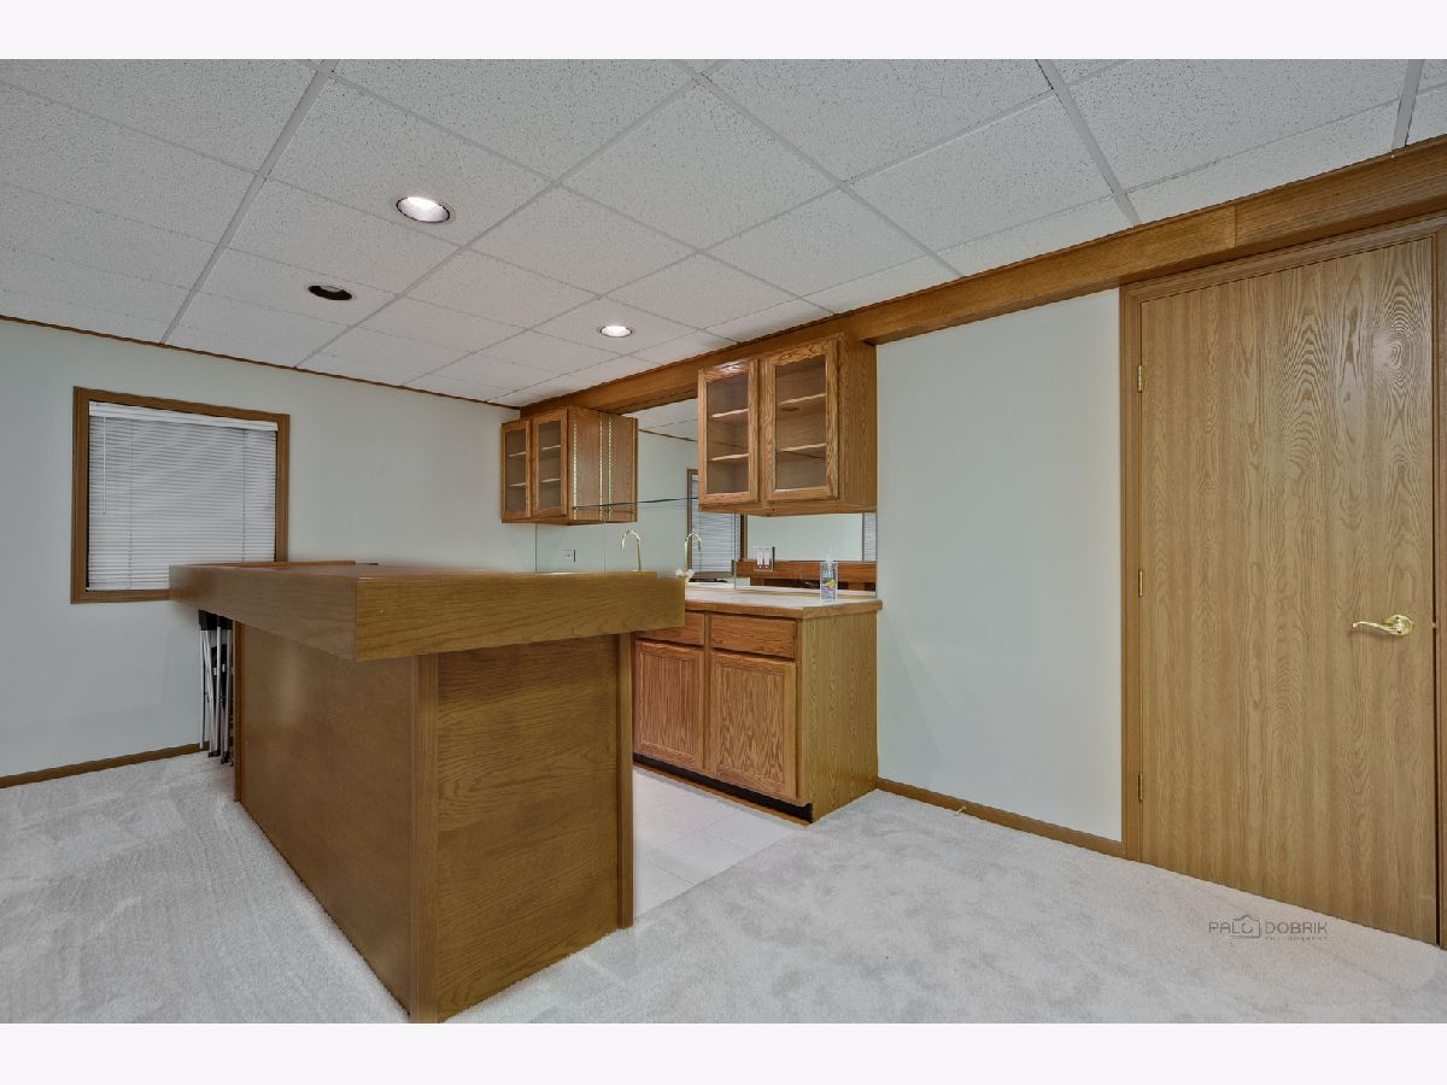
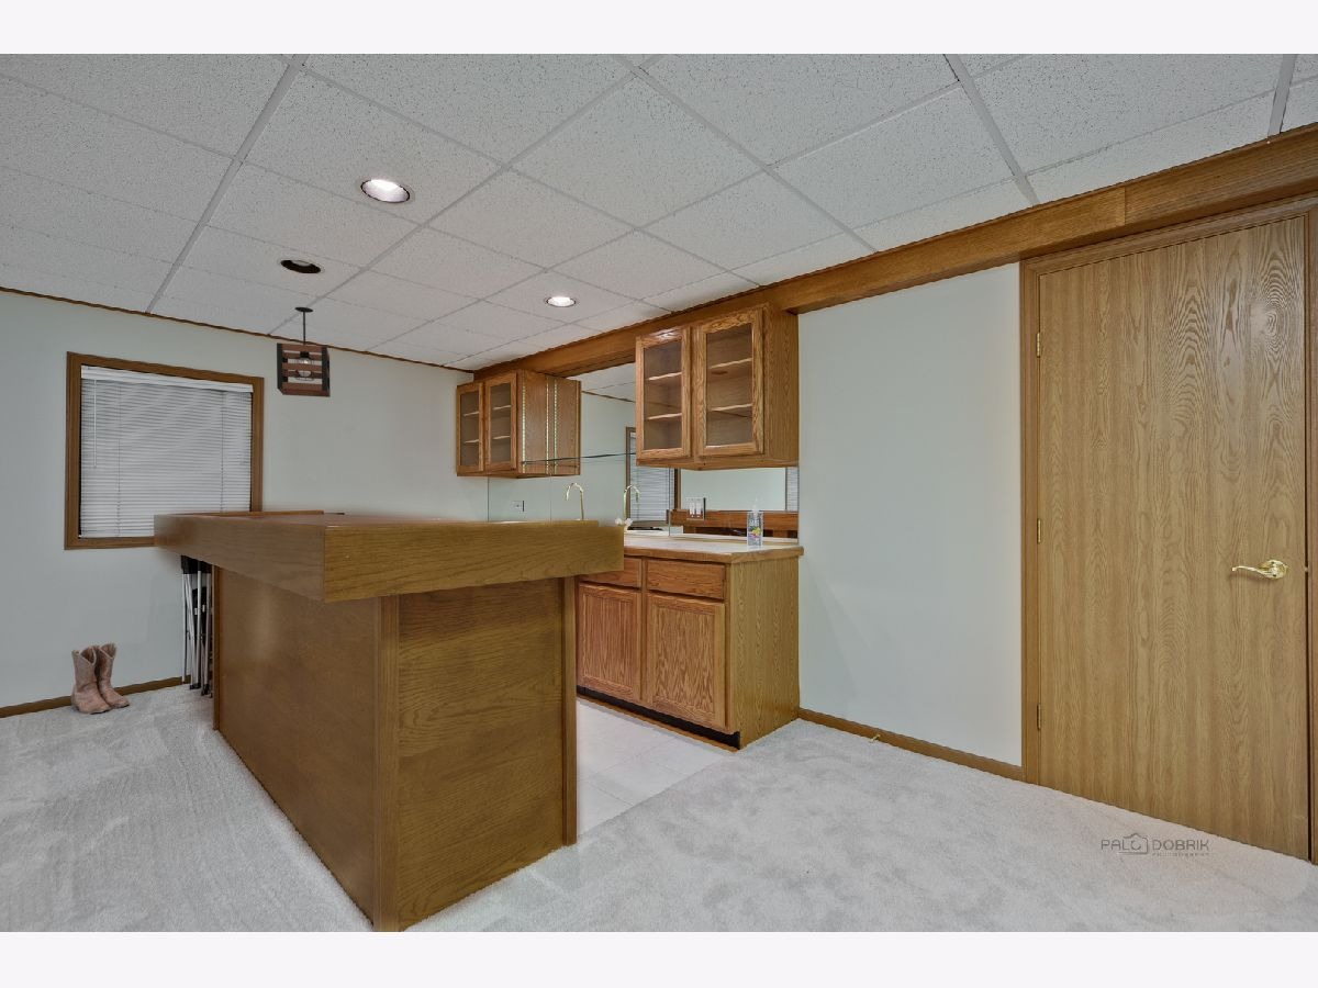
+ boots [70,641,131,715]
+ pendant light [276,306,332,398]
